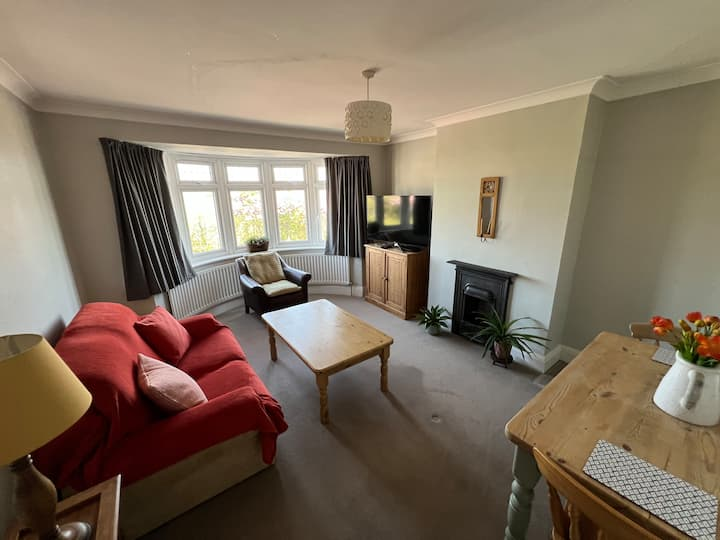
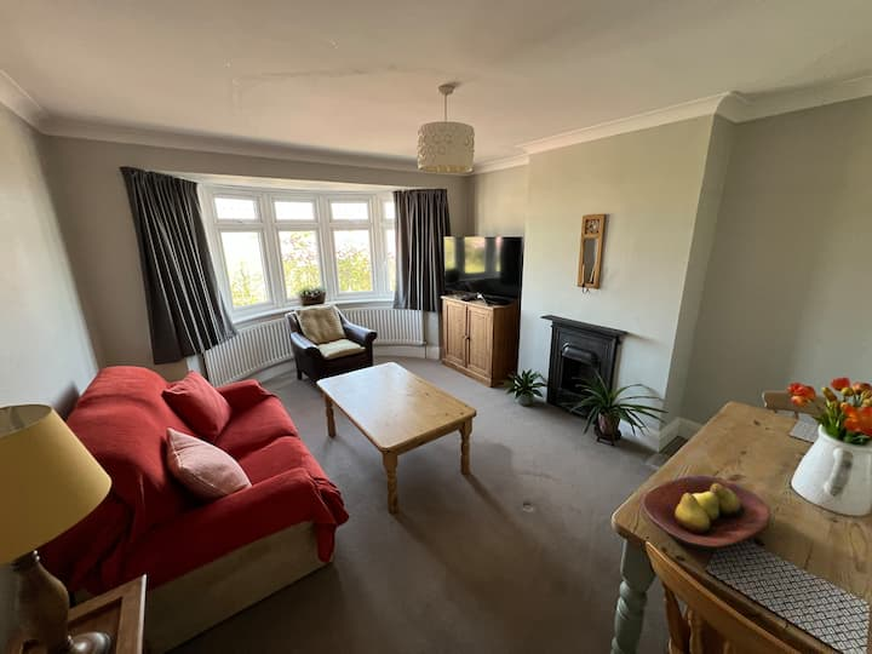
+ fruit bowl [639,474,771,550]
